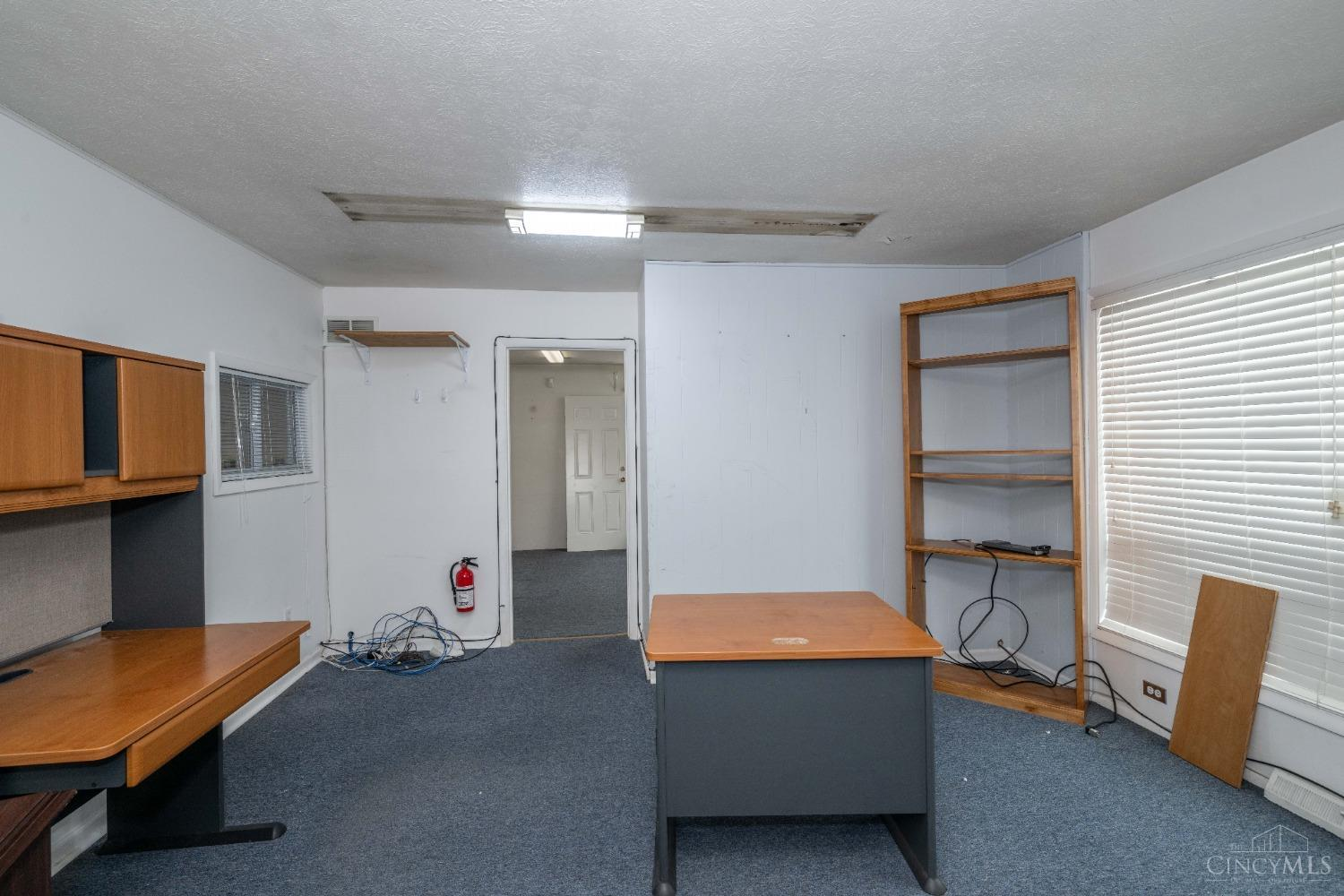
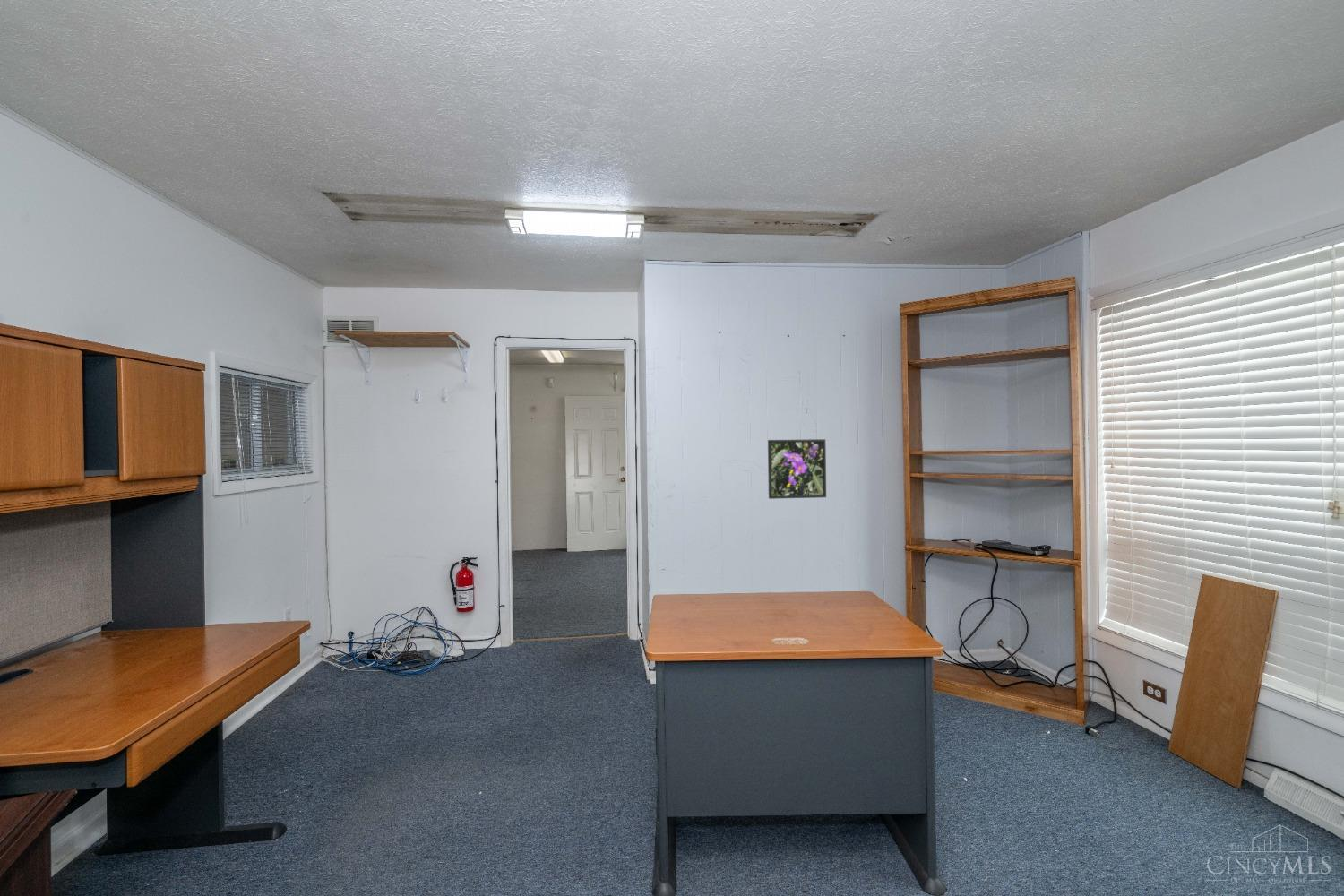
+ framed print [767,438,827,500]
